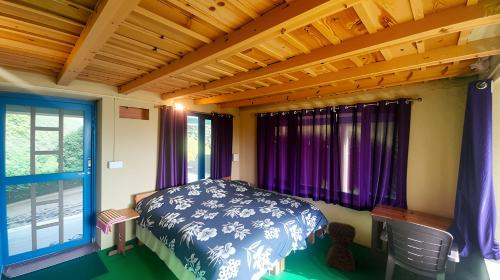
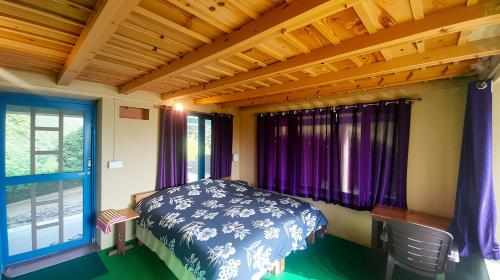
- stool [325,221,357,273]
